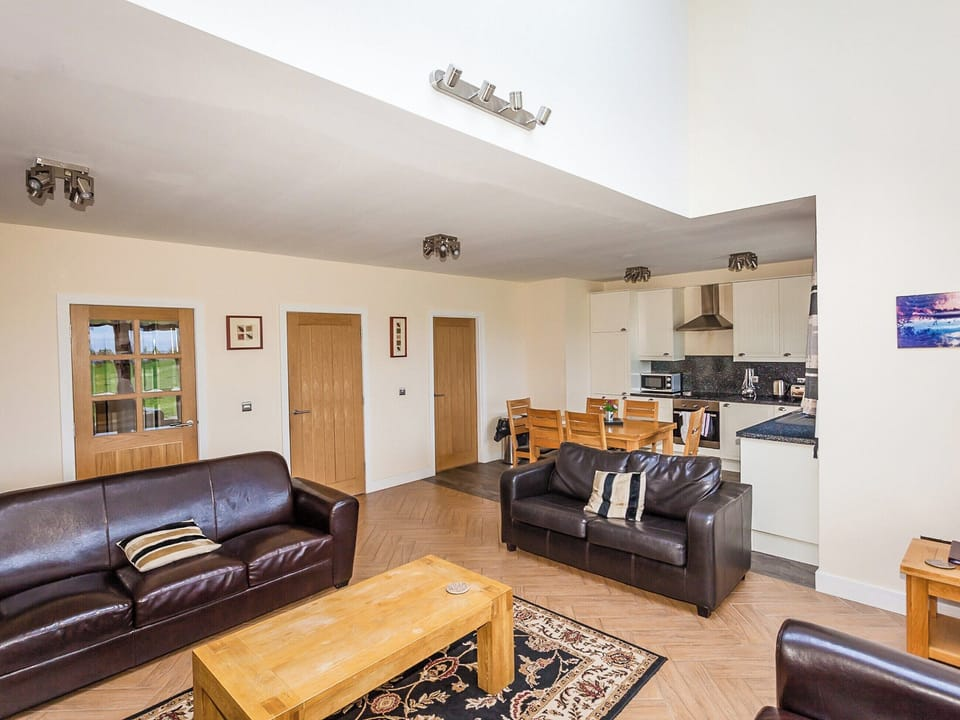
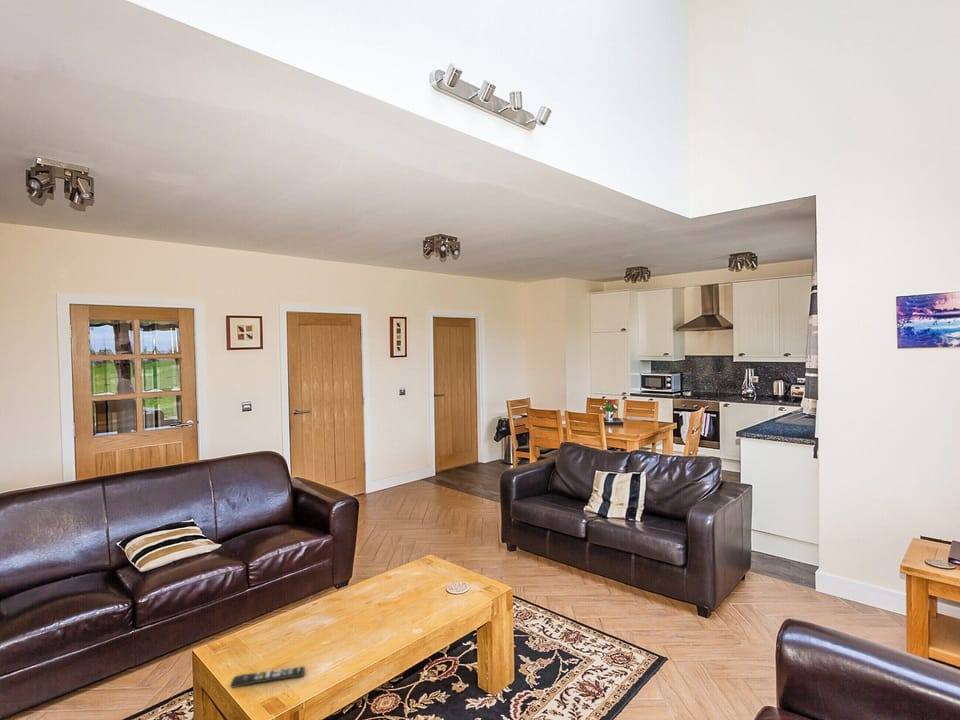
+ remote control [229,665,306,689]
